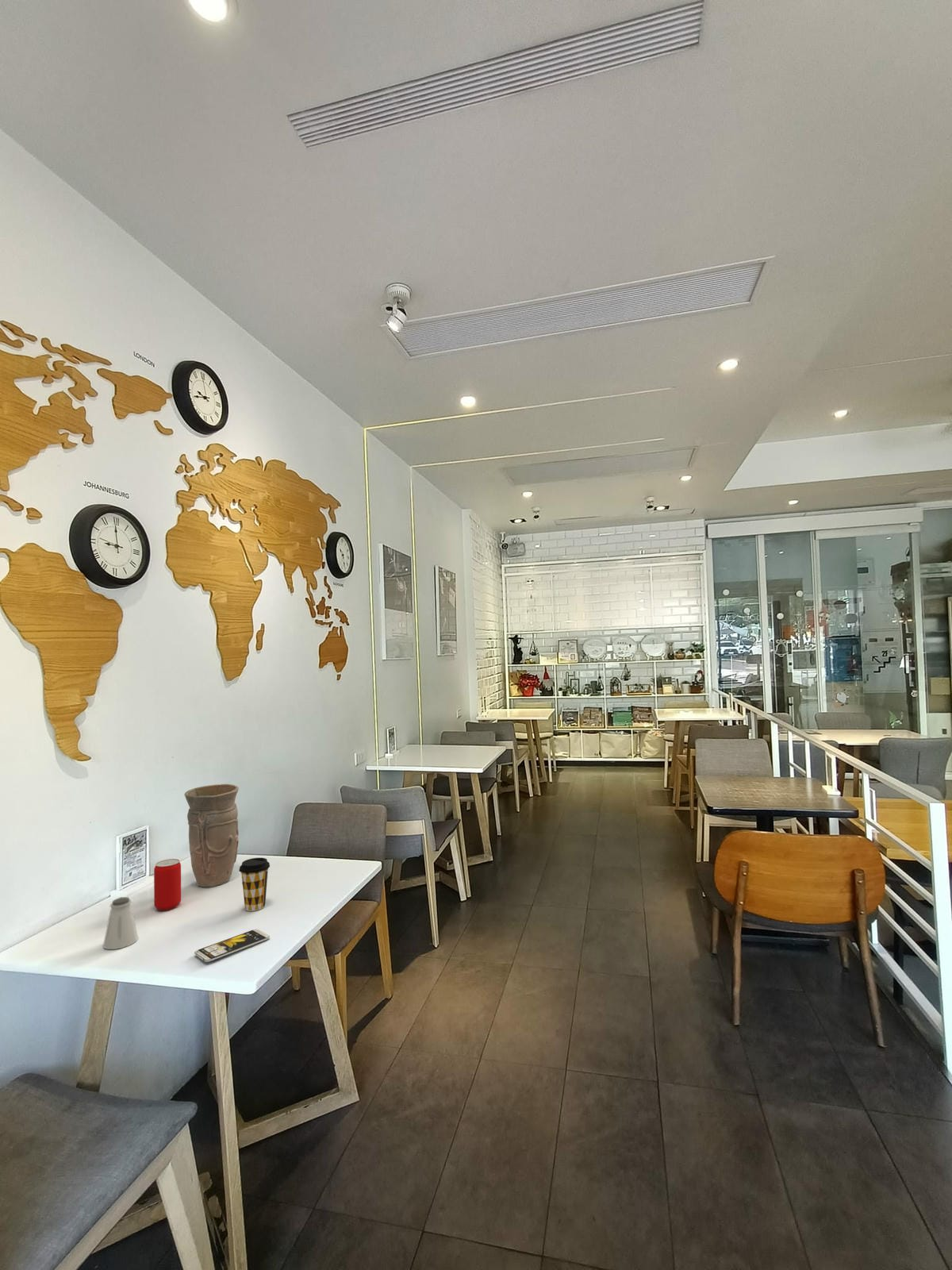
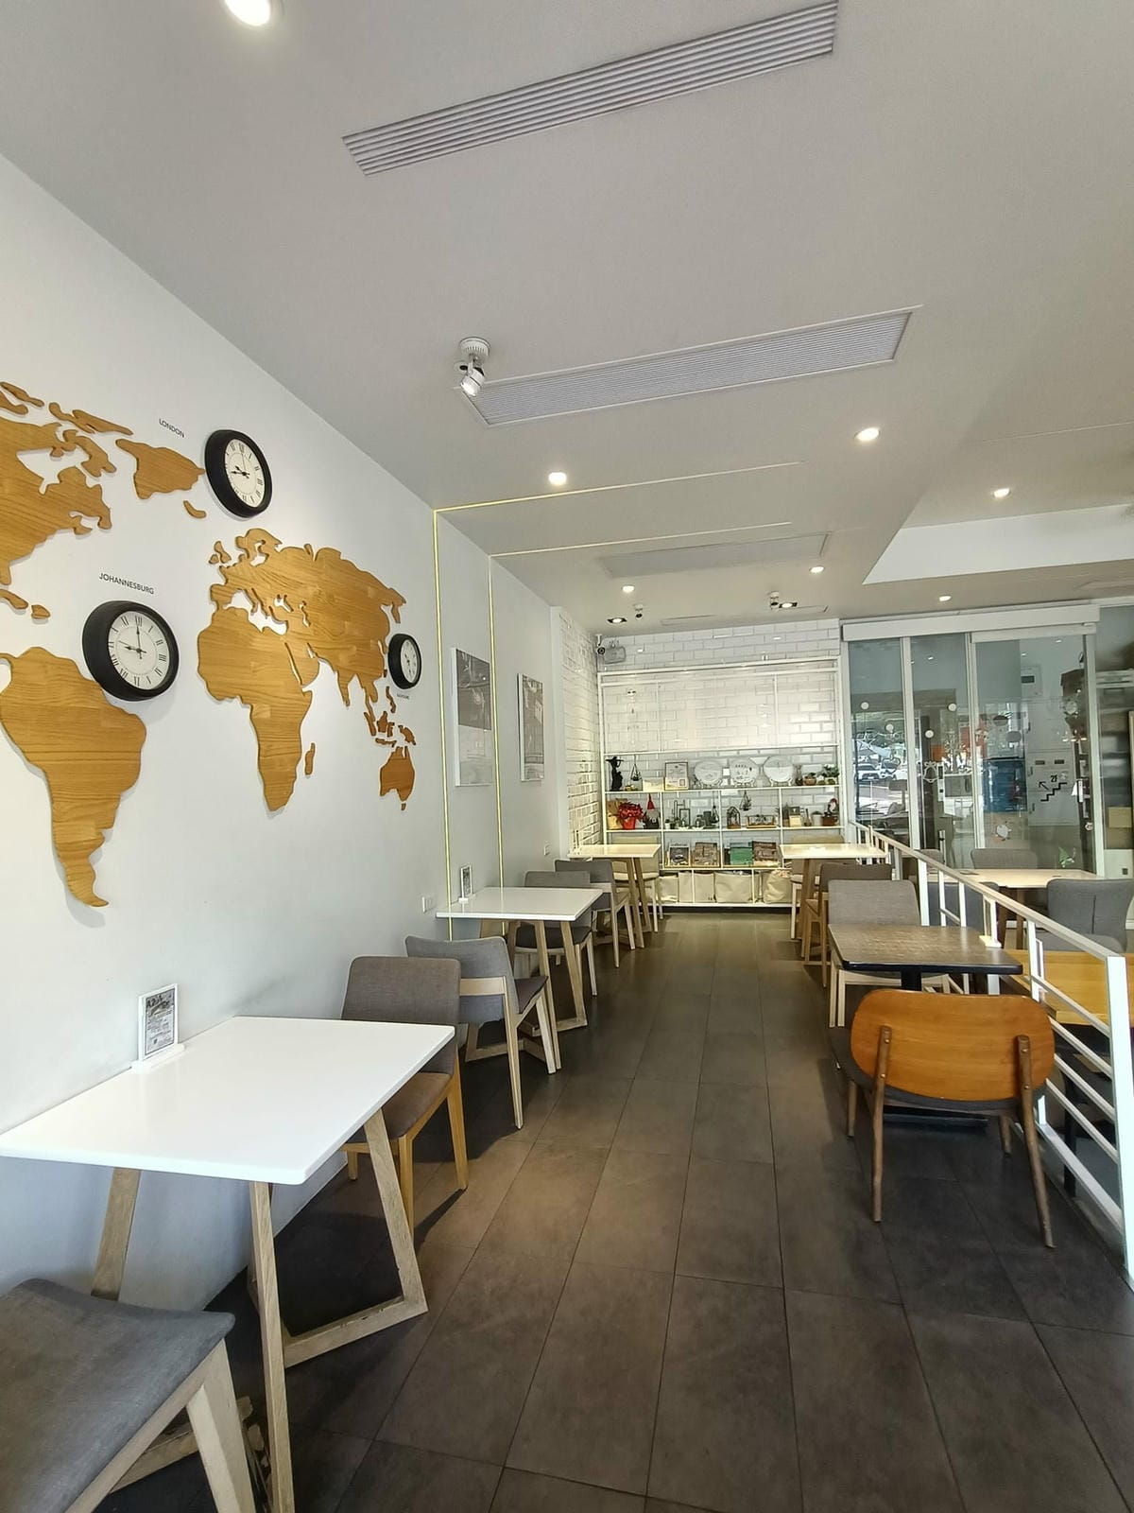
- coffee cup [239,857,271,912]
- vase [183,783,240,887]
- saltshaker [102,896,139,950]
- beverage can [153,858,182,911]
- smartphone [194,929,271,963]
